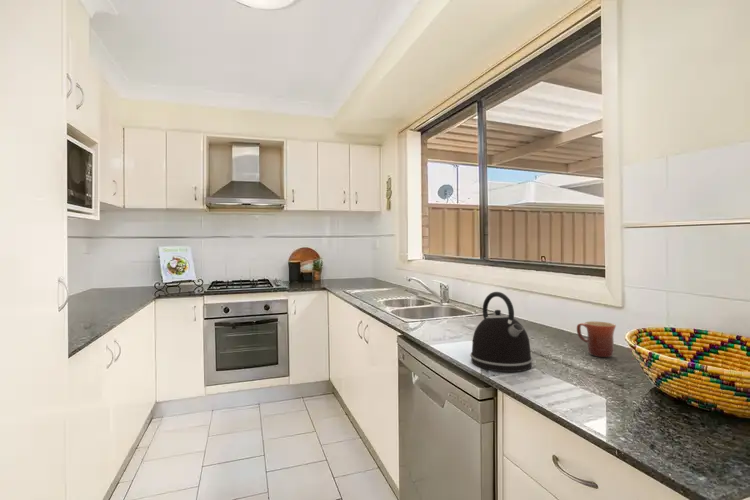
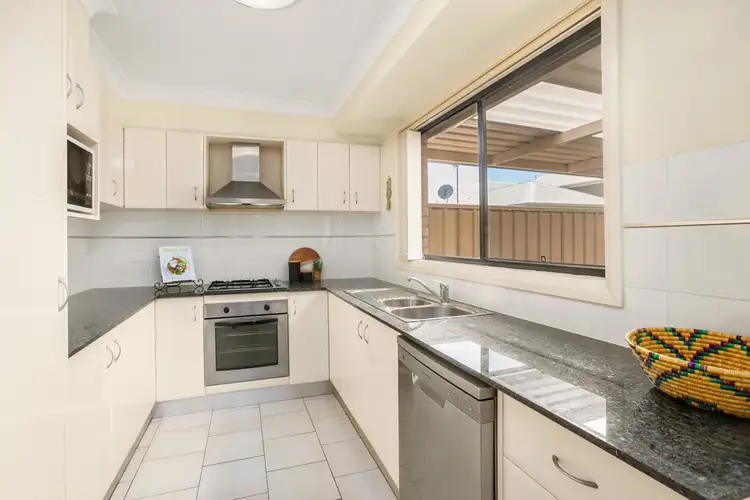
- kettle [469,291,534,373]
- mug [576,320,617,358]
